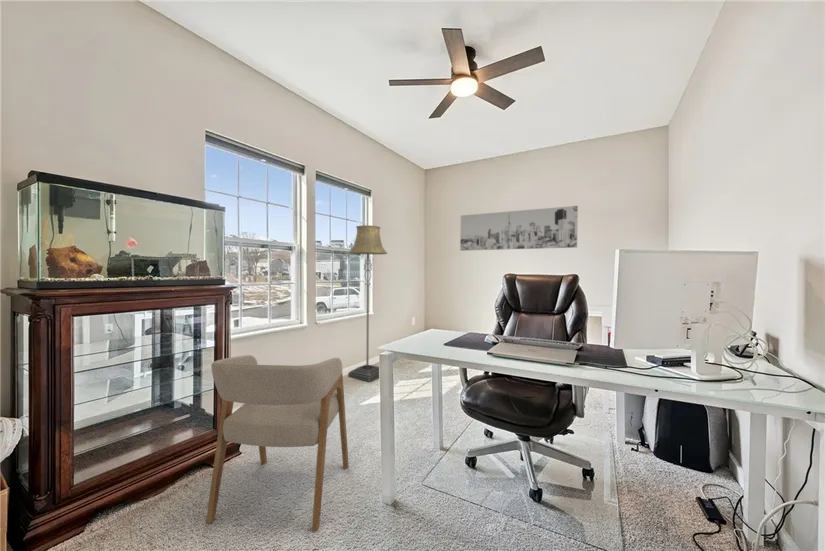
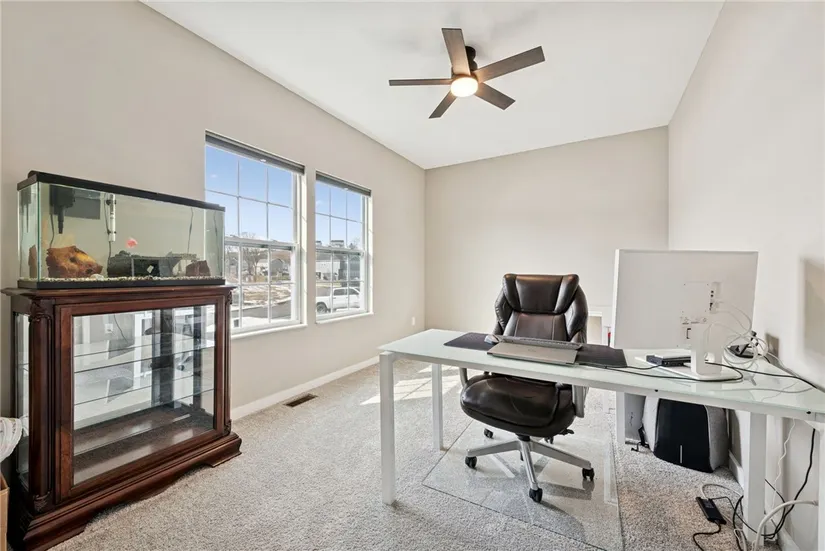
- floor lamp [347,224,388,383]
- armchair [205,354,350,532]
- wall art [459,205,579,252]
